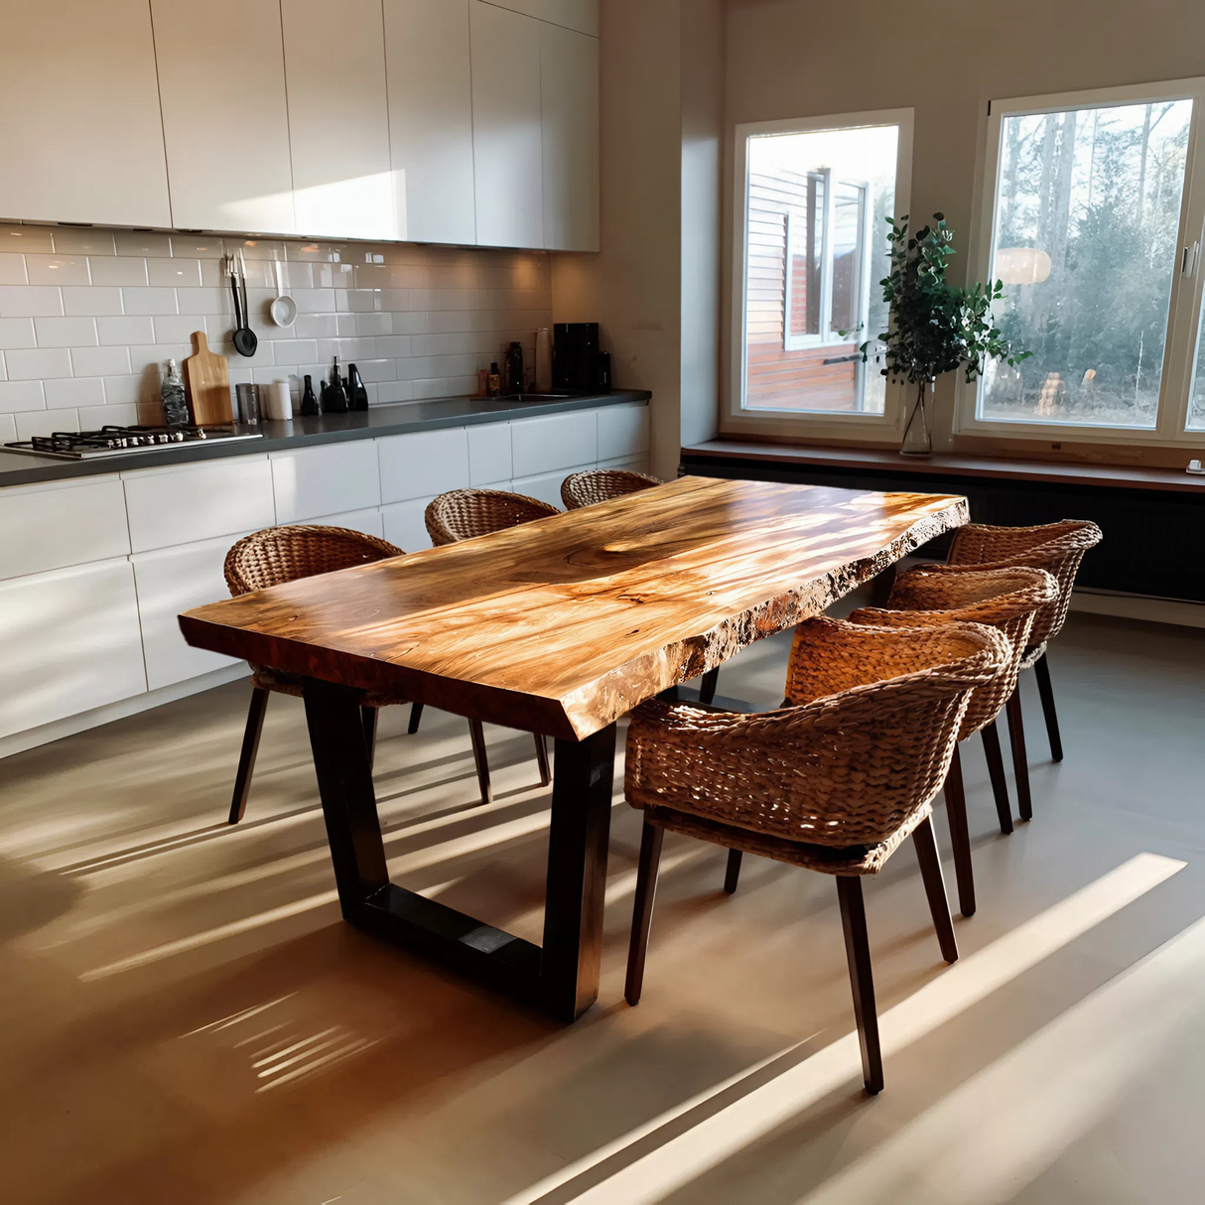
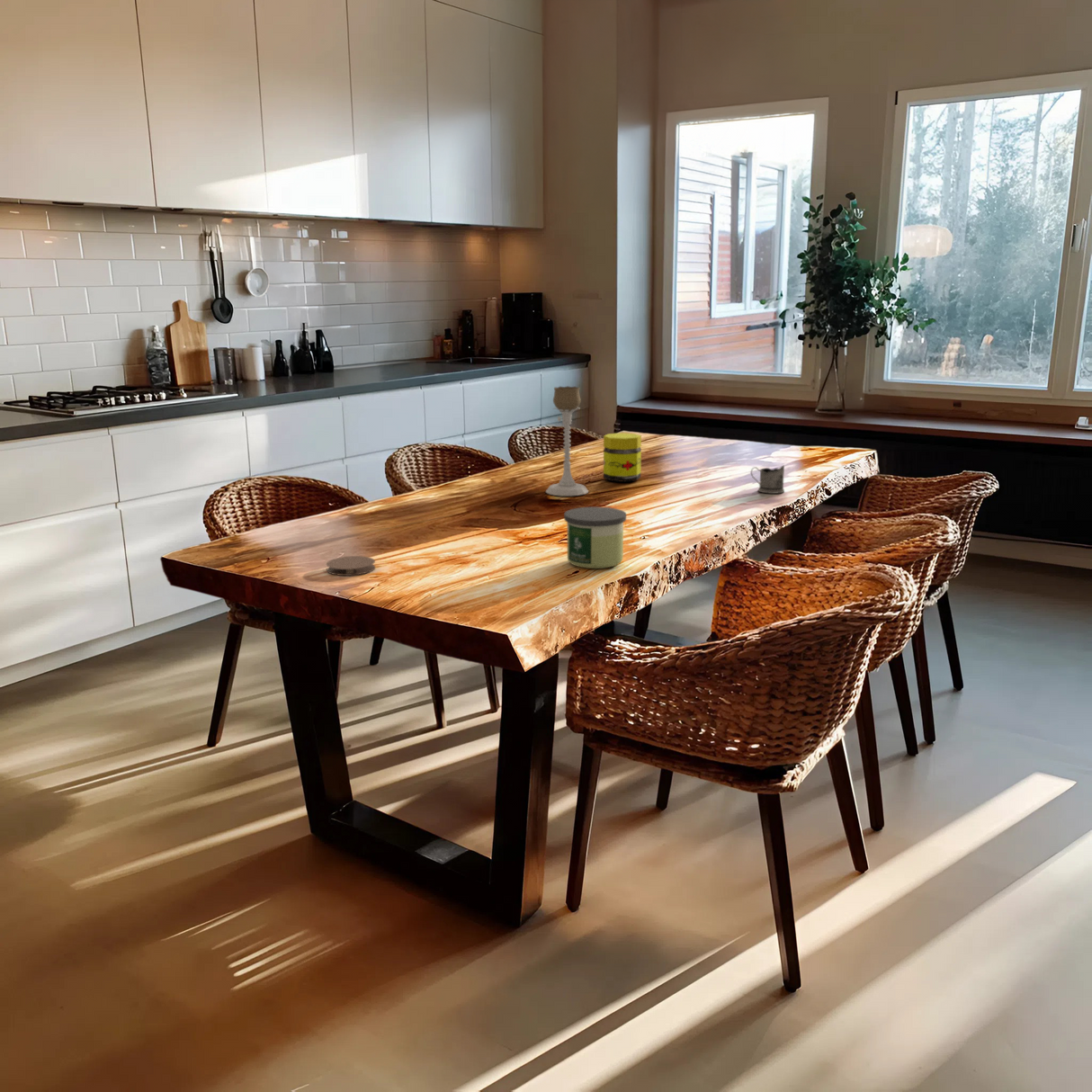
+ candle [563,506,627,569]
+ jar [603,432,642,483]
+ coaster [326,555,376,577]
+ tea glass holder [750,464,785,495]
+ candle holder [545,385,589,497]
